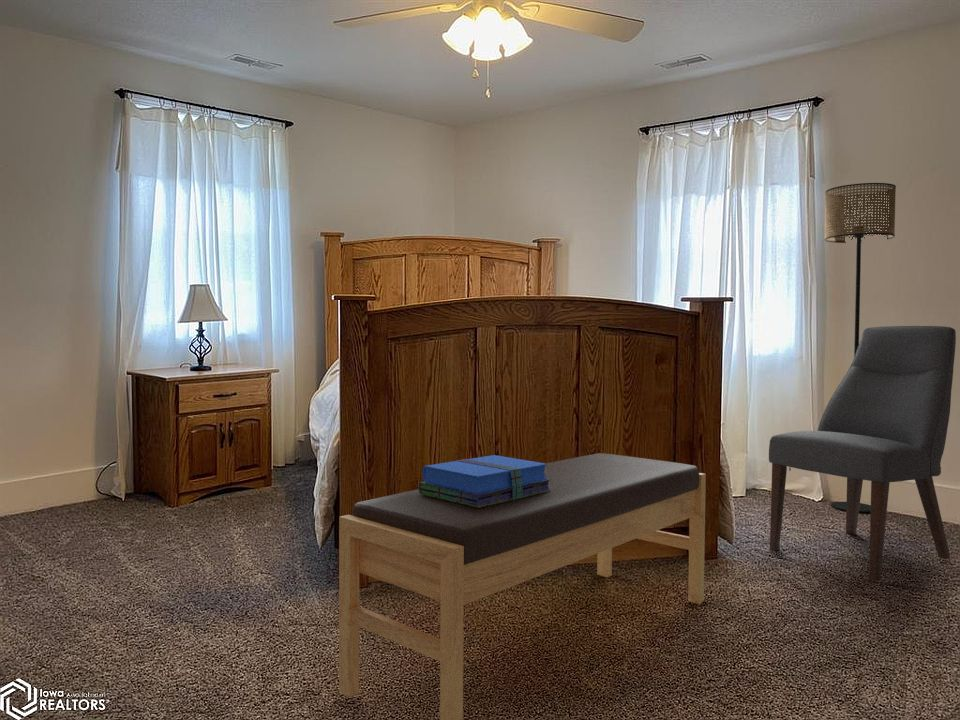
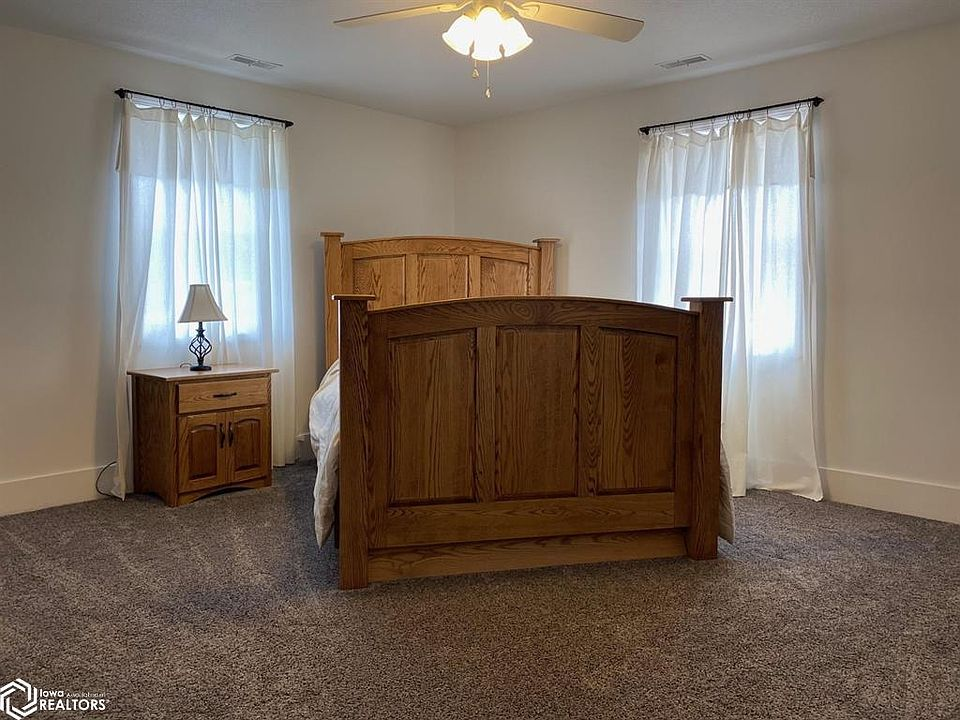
- bench [338,452,707,720]
- floor lamp [824,182,897,513]
- books [418,454,551,508]
- chair [768,325,957,582]
